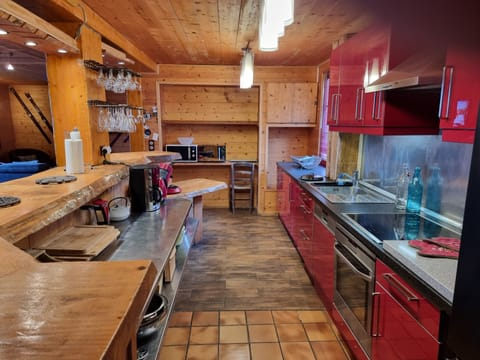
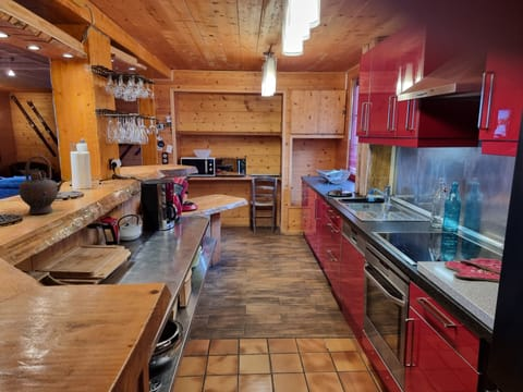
+ teapot [17,155,68,215]
